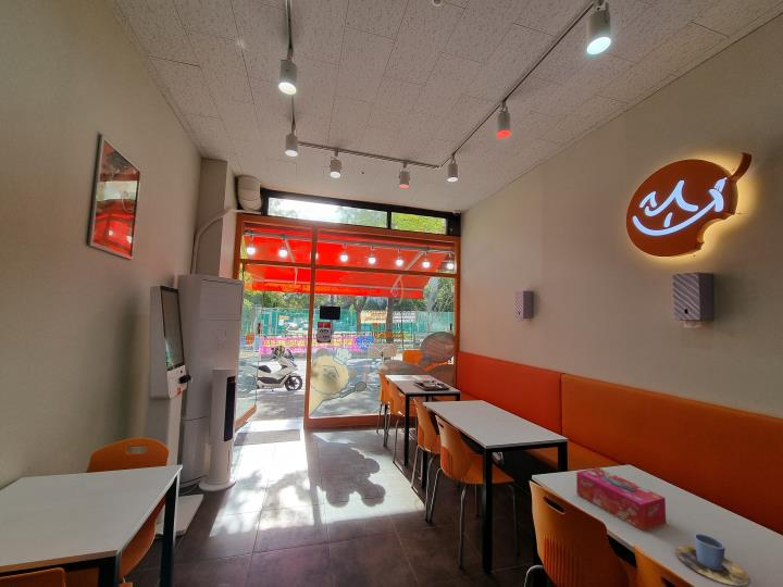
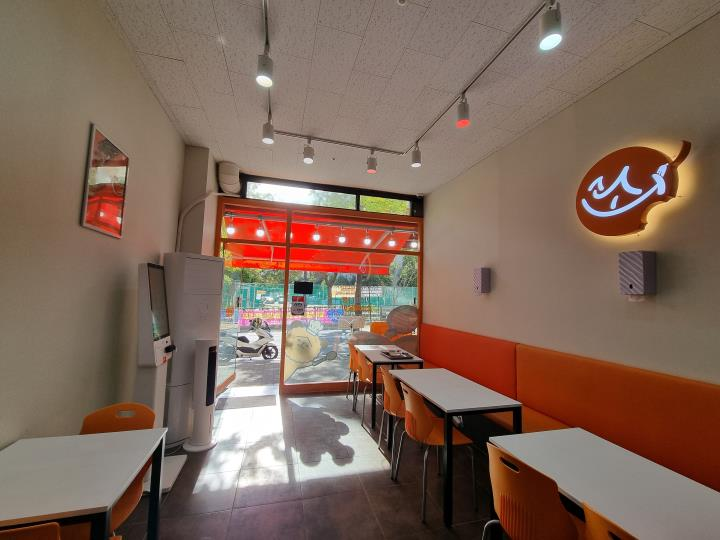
- cup [674,533,750,587]
- tissue box [575,466,667,532]
